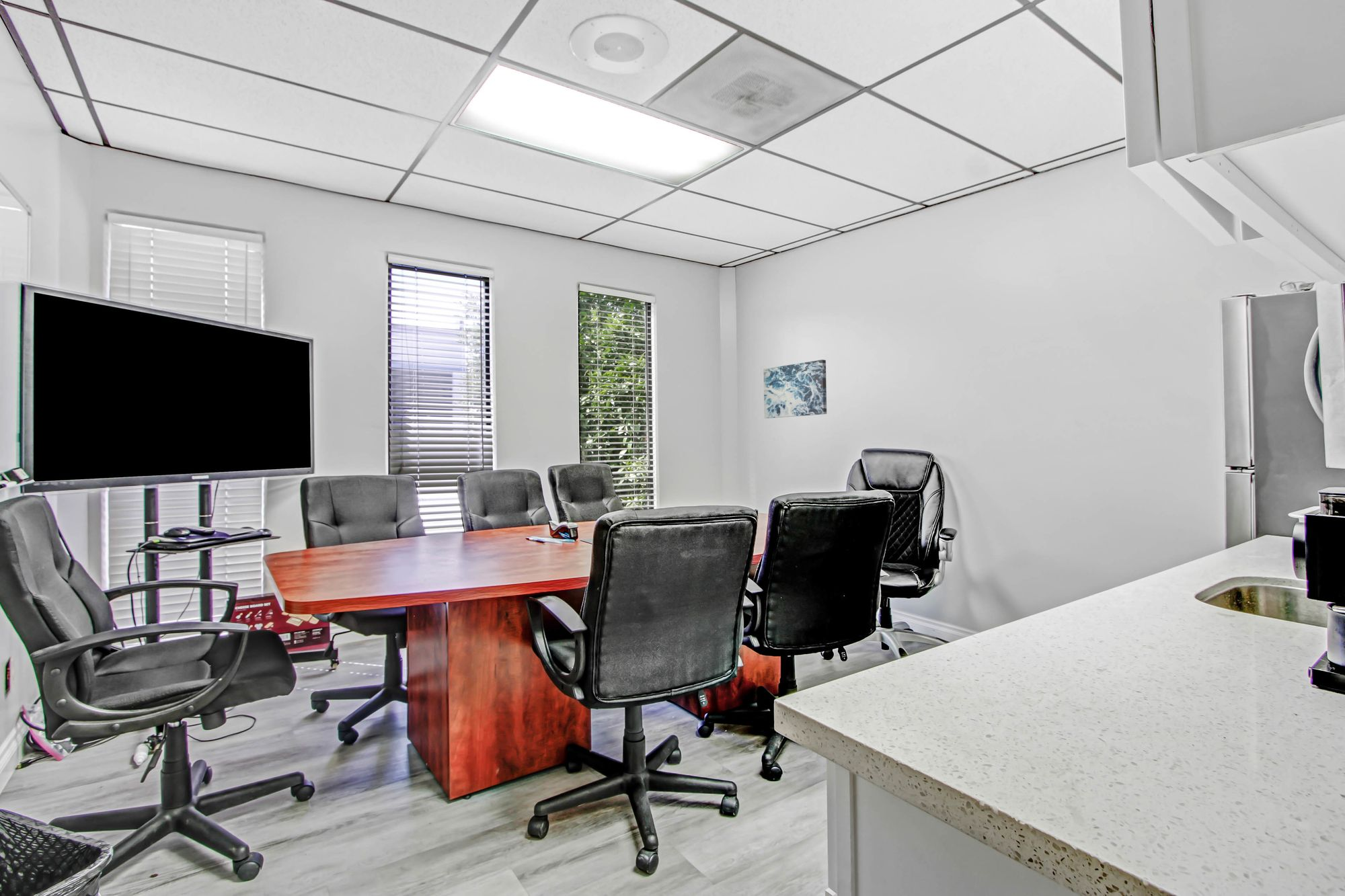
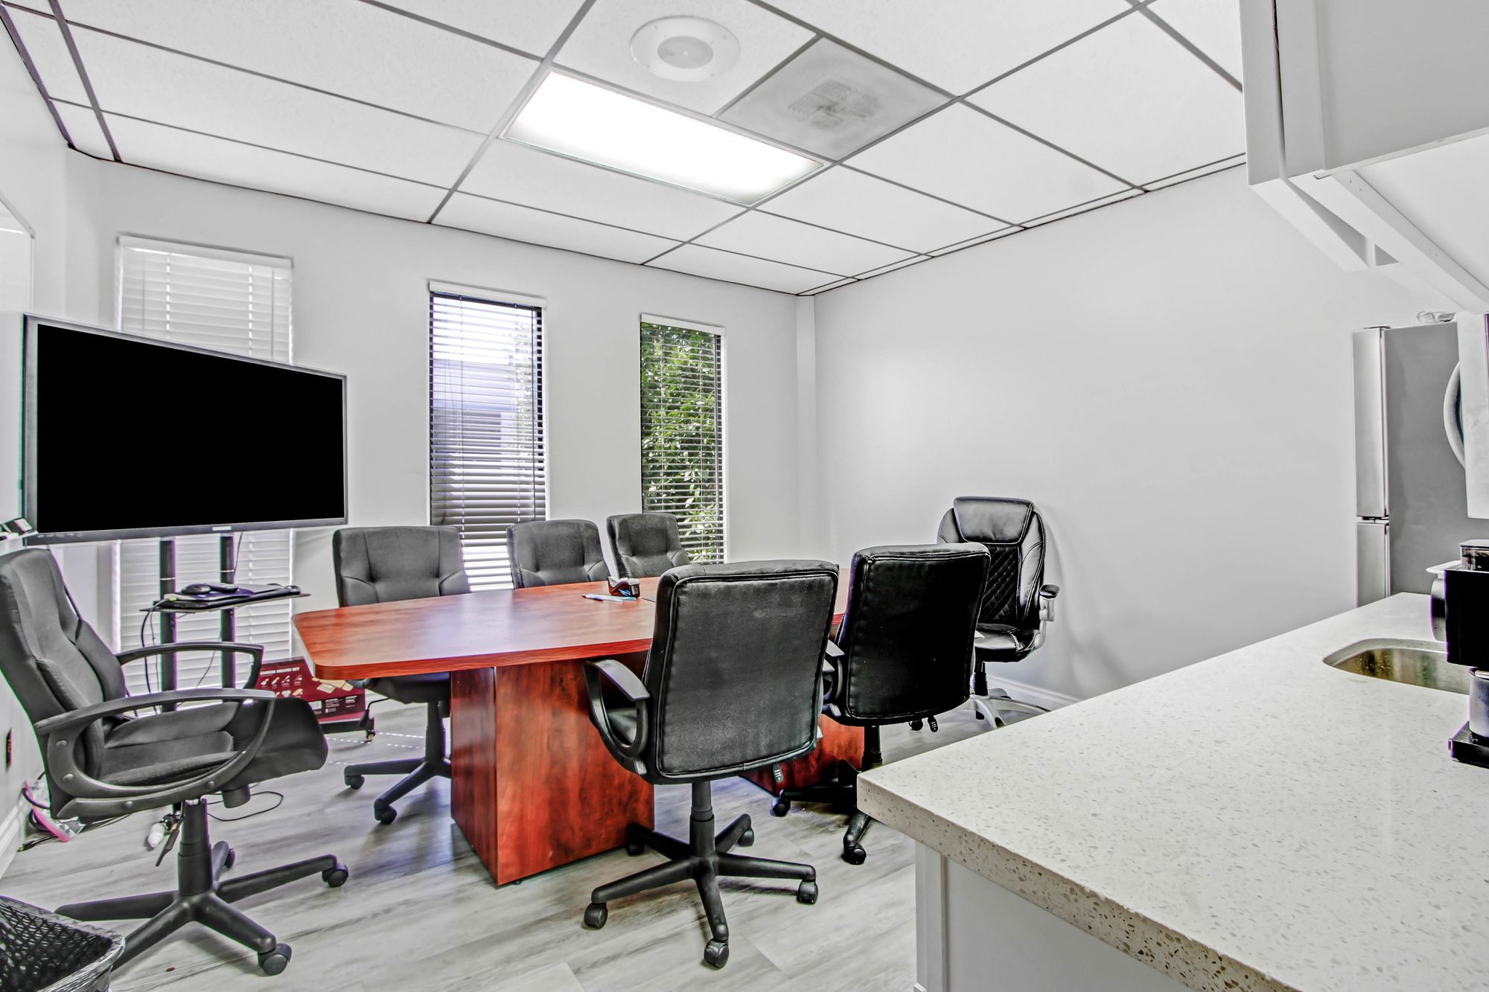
- wall art [763,359,827,419]
